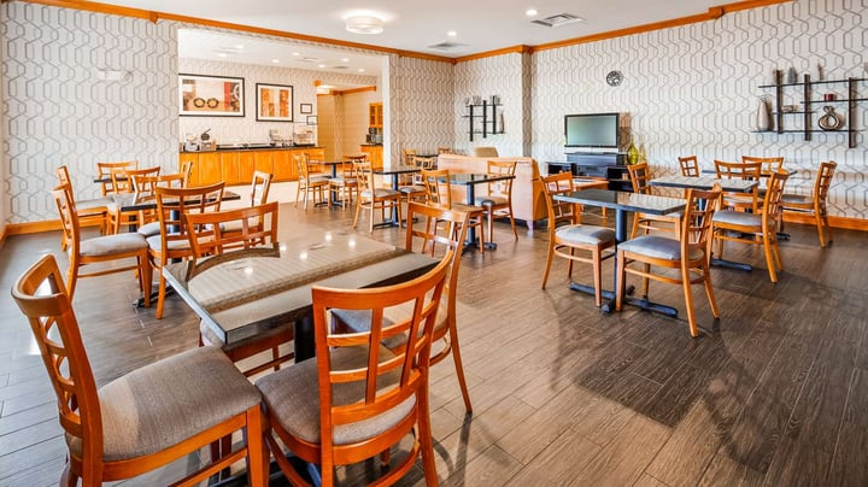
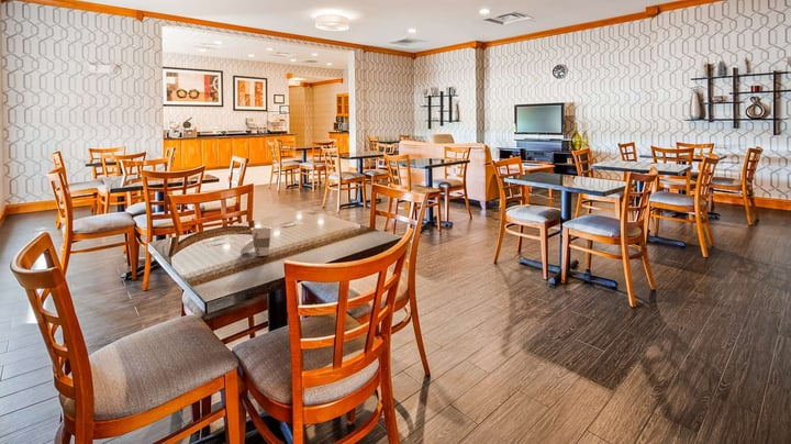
+ cup [238,226,272,257]
